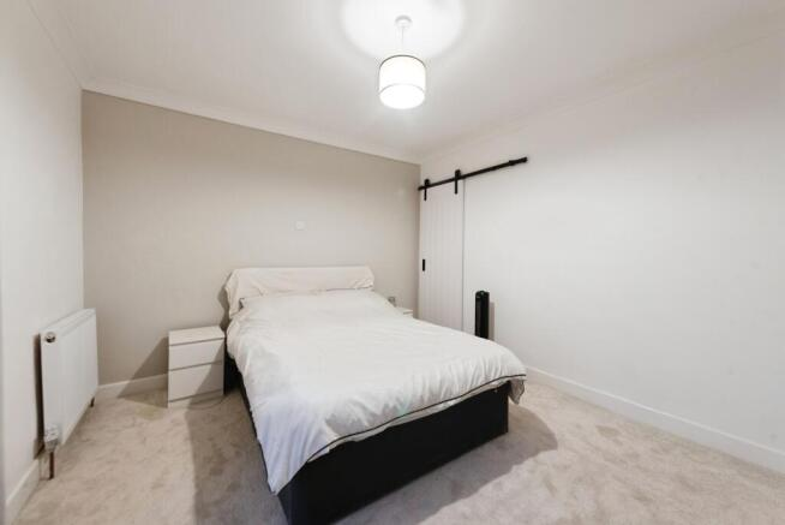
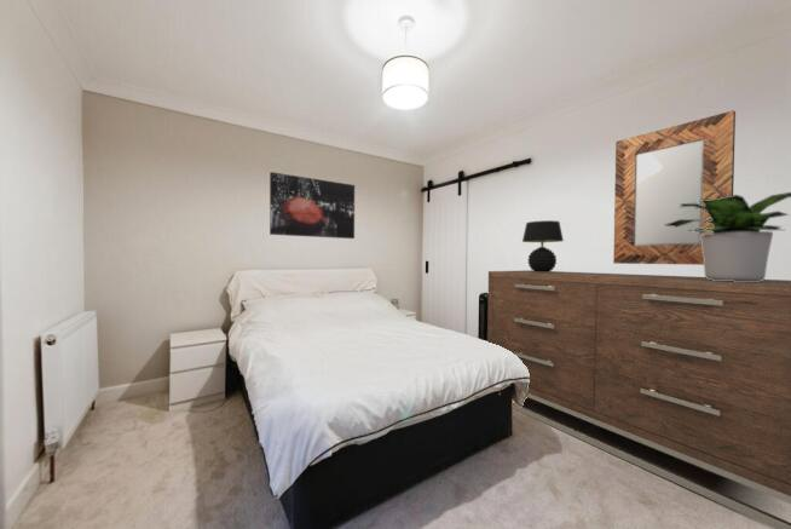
+ dresser [486,269,791,529]
+ table lamp [521,219,565,272]
+ home mirror [612,109,737,266]
+ wall art [269,171,356,240]
+ potted plant [662,191,791,282]
